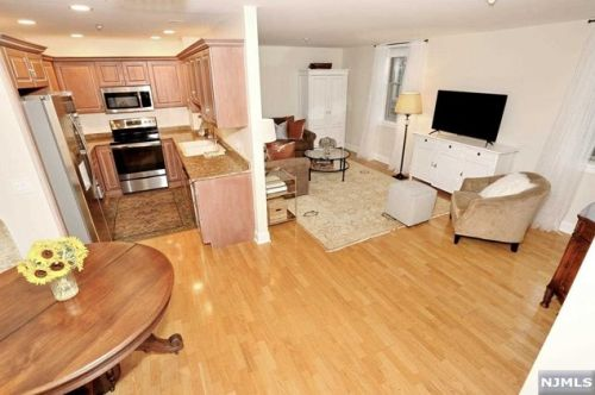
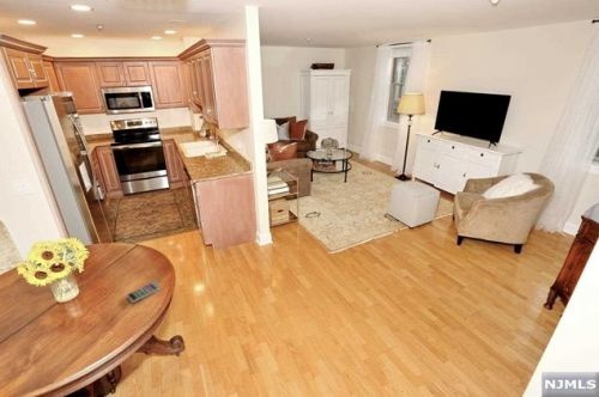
+ smartphone [126,281,162,304]
